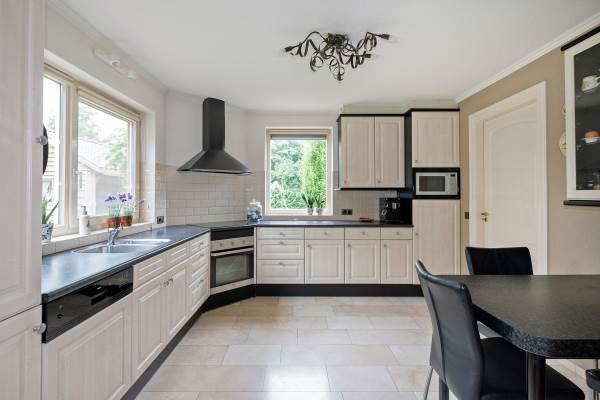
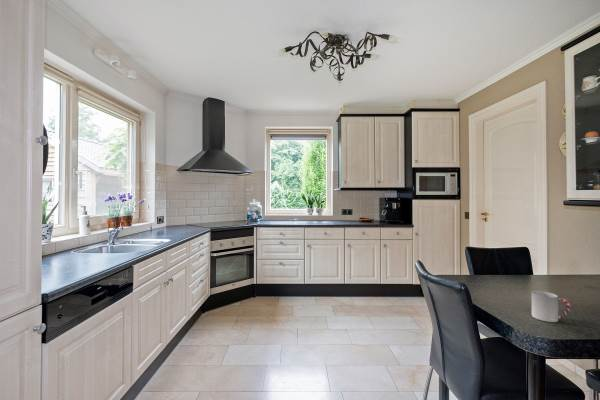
+ cup [531,290,572,323]
